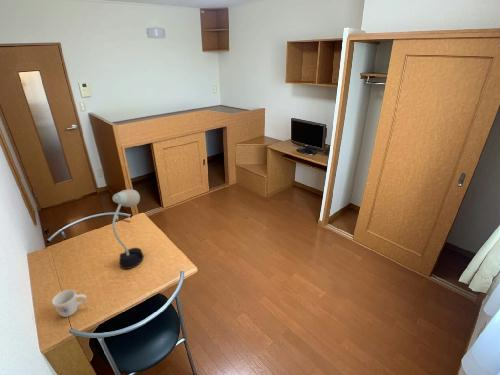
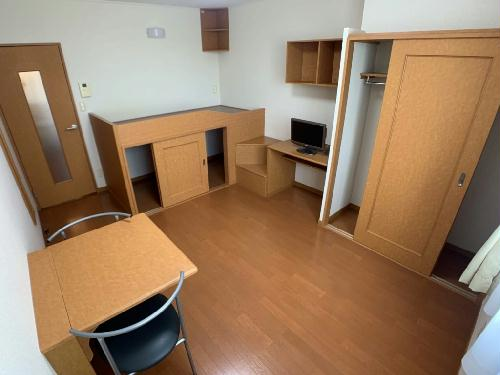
- desk lamp [111,188,145,270]
- mug [51,289,88,318]
